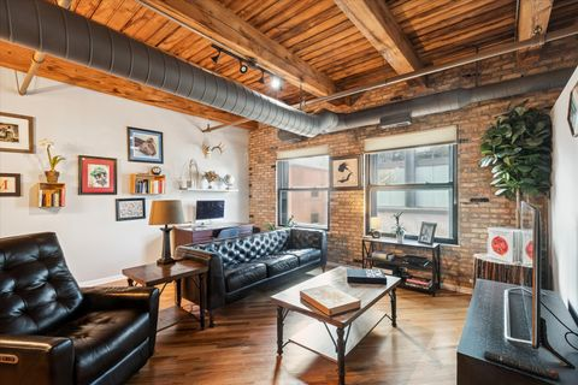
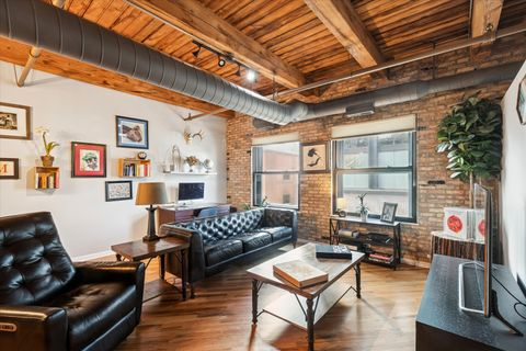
- remote control [483,350,561,381]
